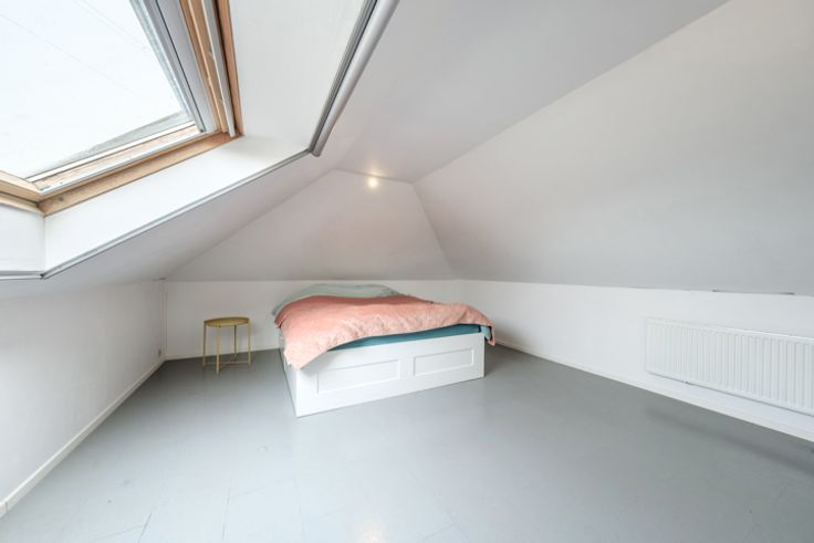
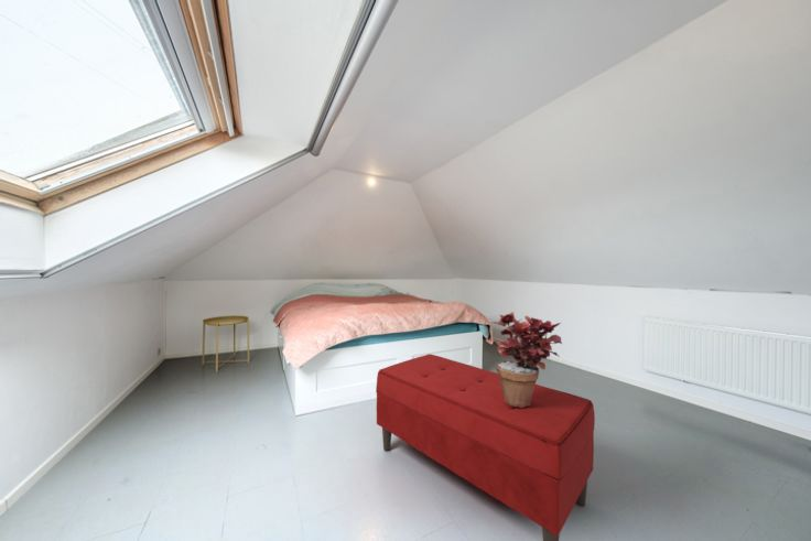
+ potted plant [490,311,563,408]
+ bench [375,353,596,541]
